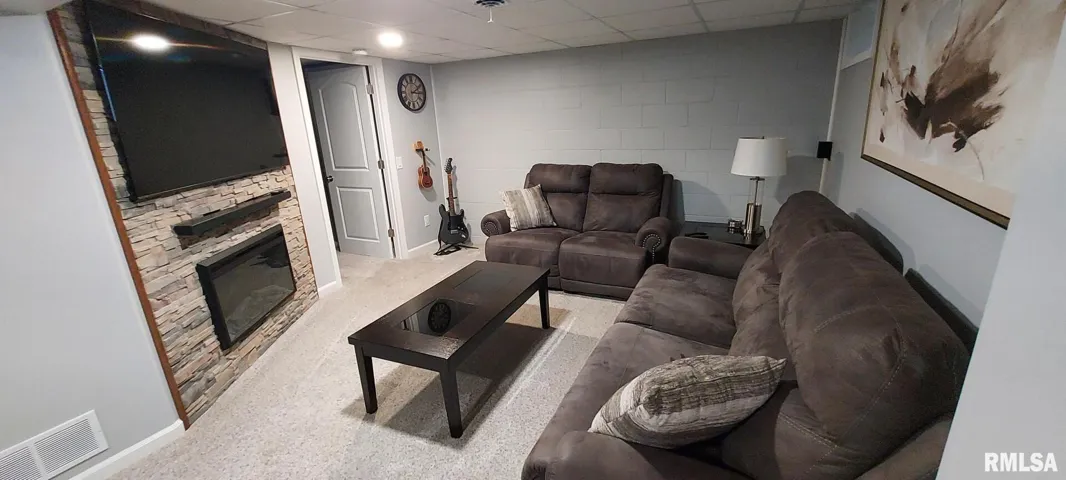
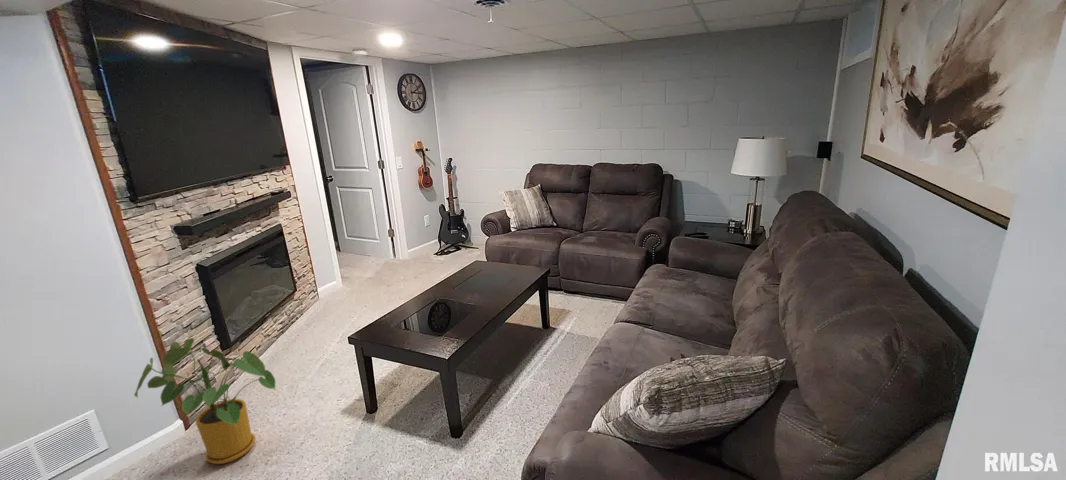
+ house plant [133,337,277,465]
